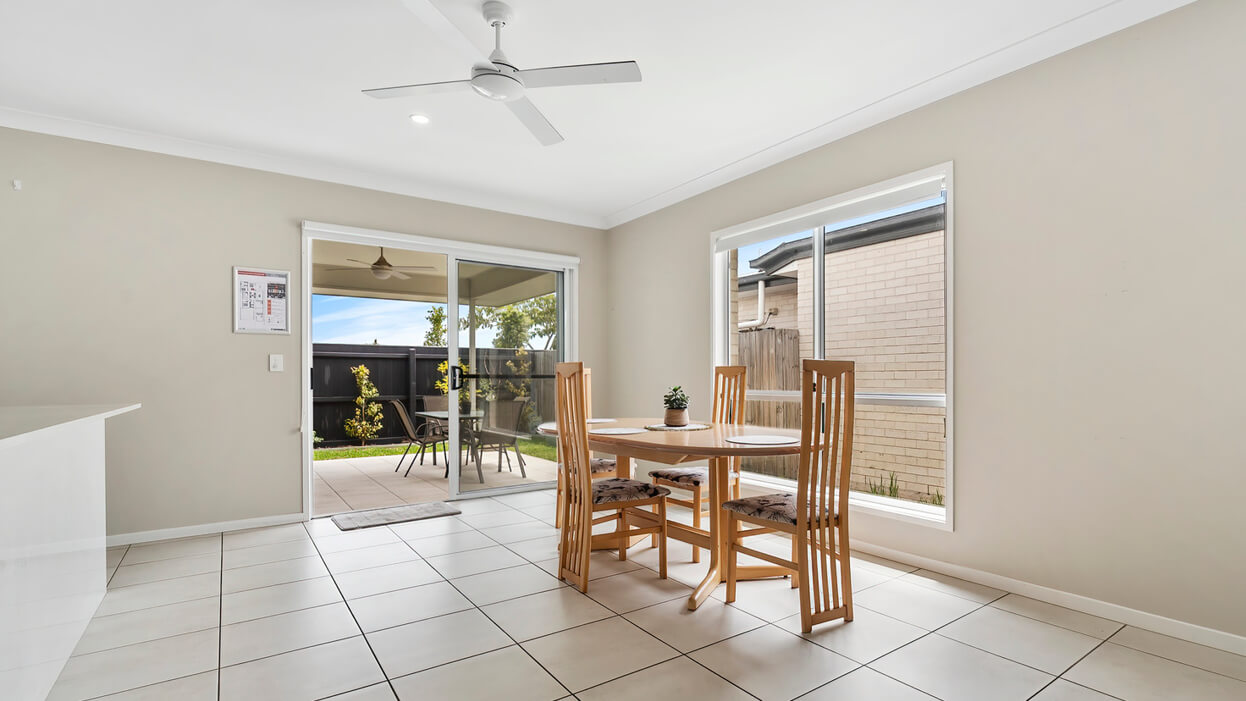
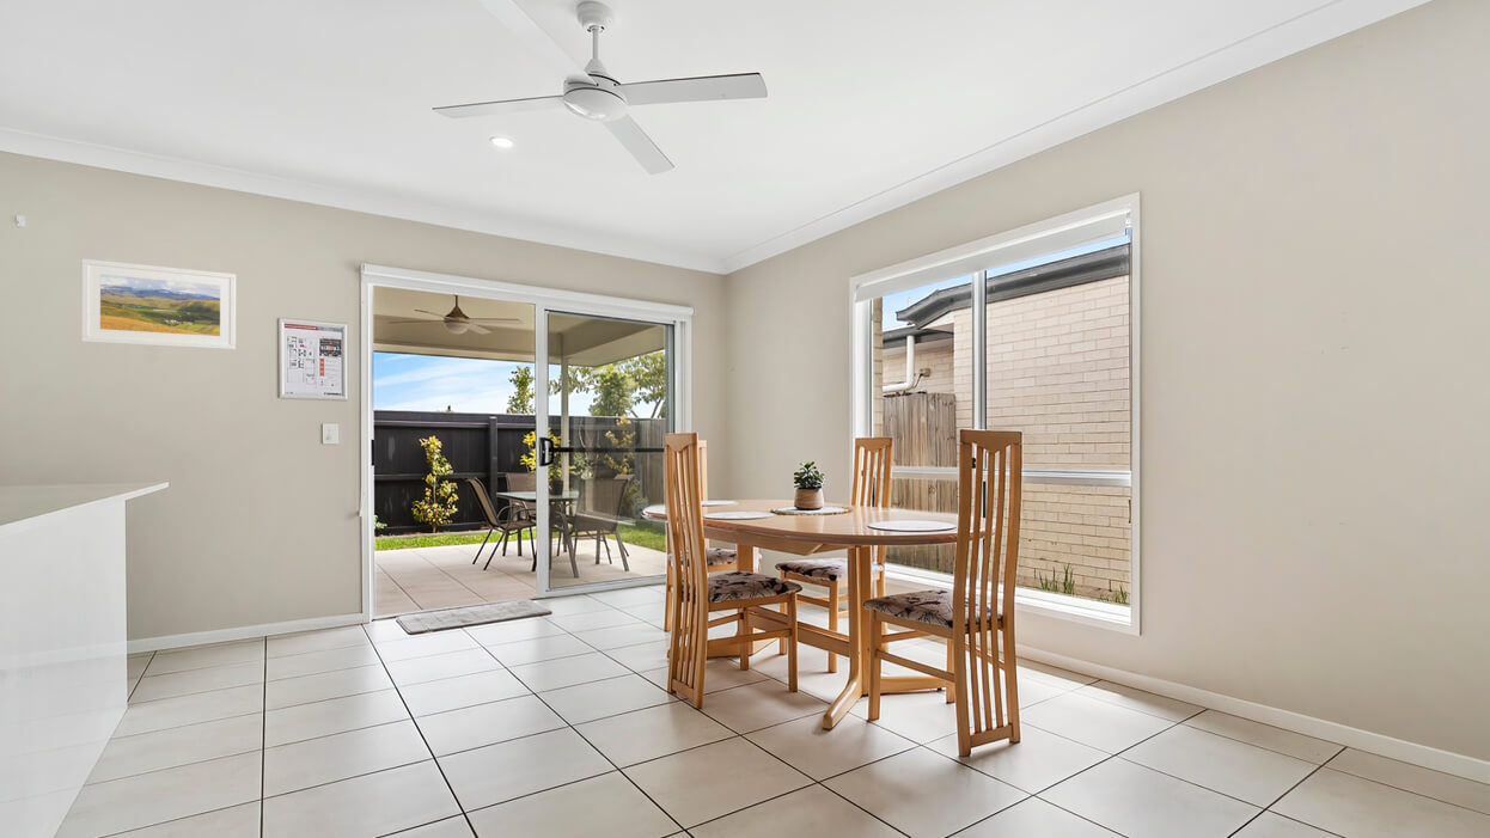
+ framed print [80,258,237,351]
